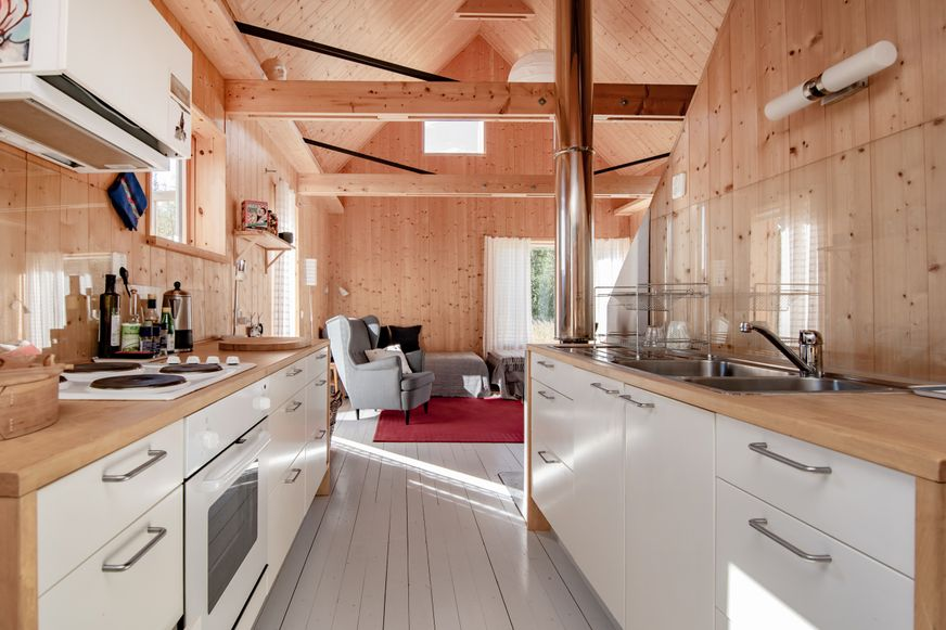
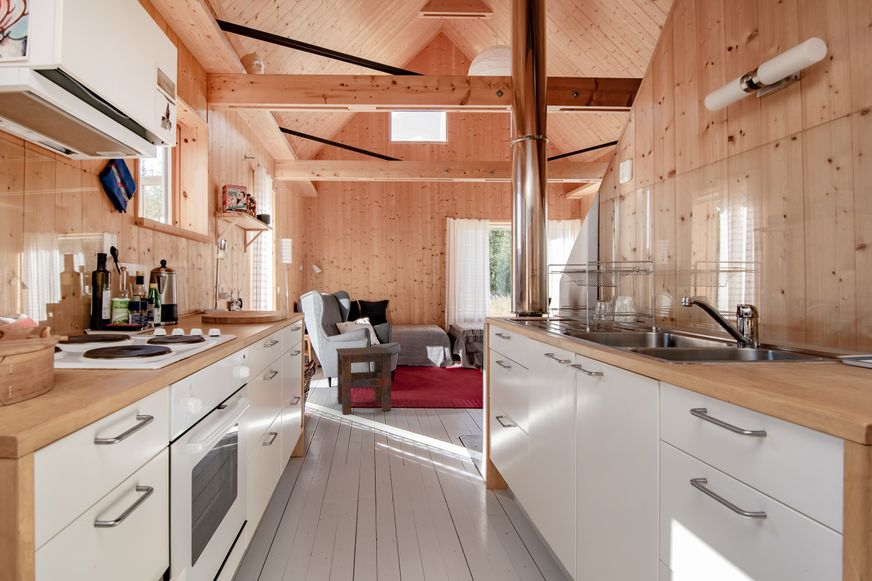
+ side table [335,346,394,415]
